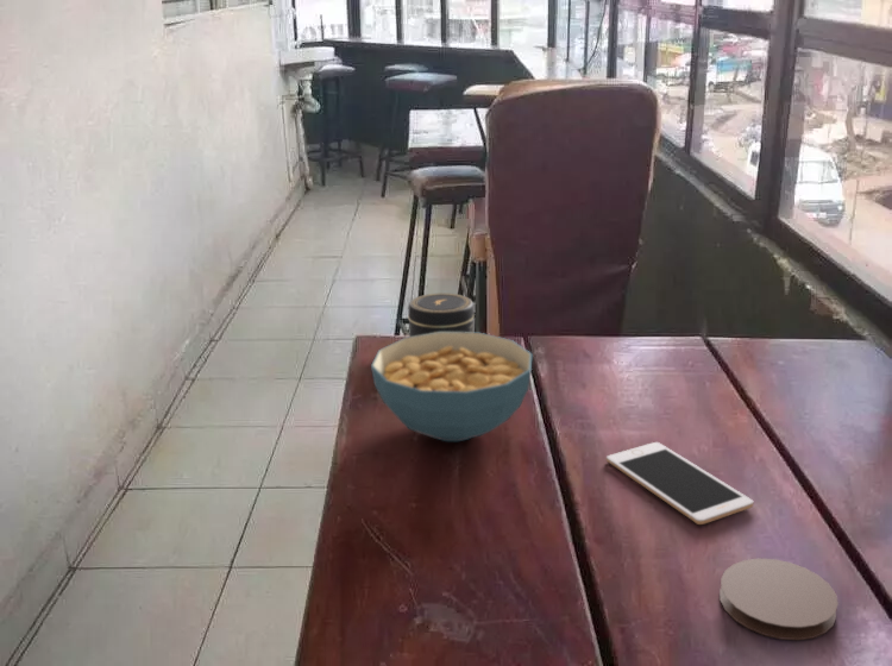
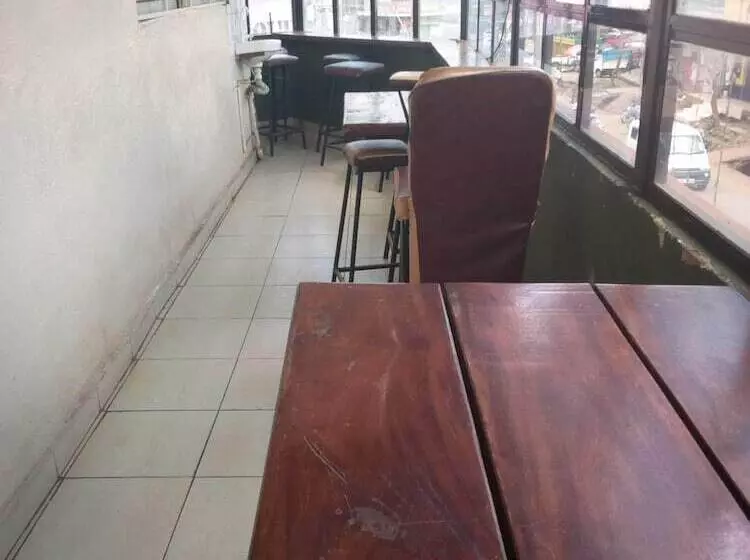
- cereal bowl [370,332,533,442]
- jar [407,293,476,337]
- coaster [718,558,840,641]
- cell phone [605,441,754,526]
